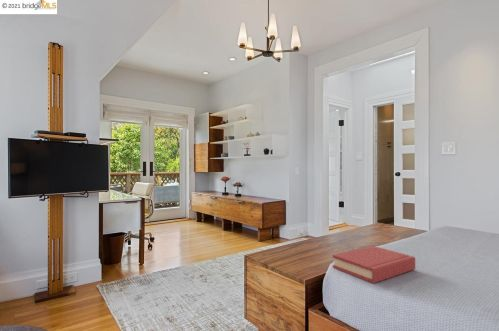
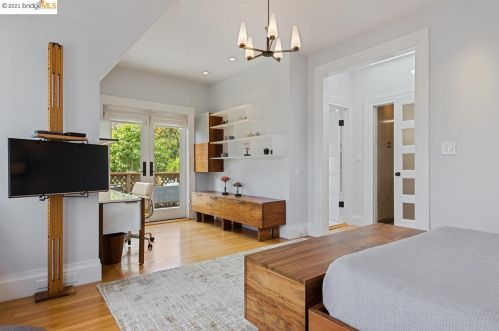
- hardback book [332,245,416,284]
